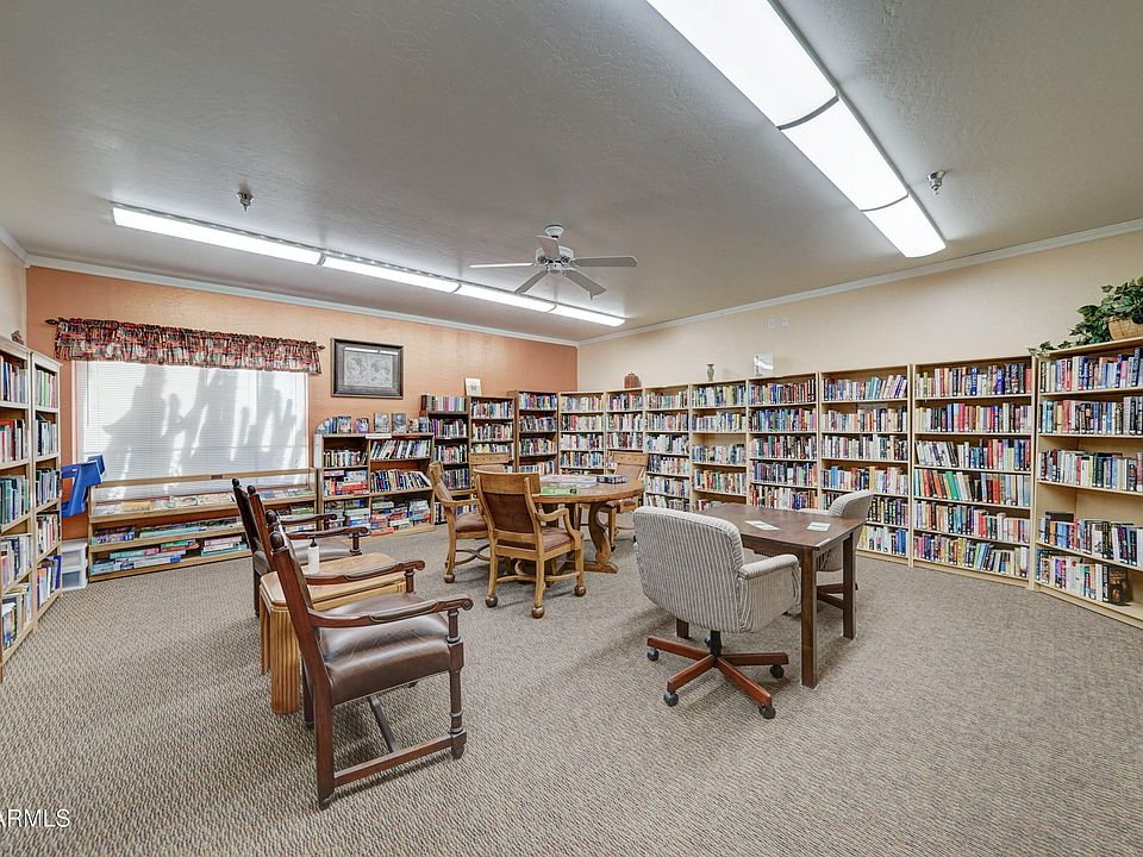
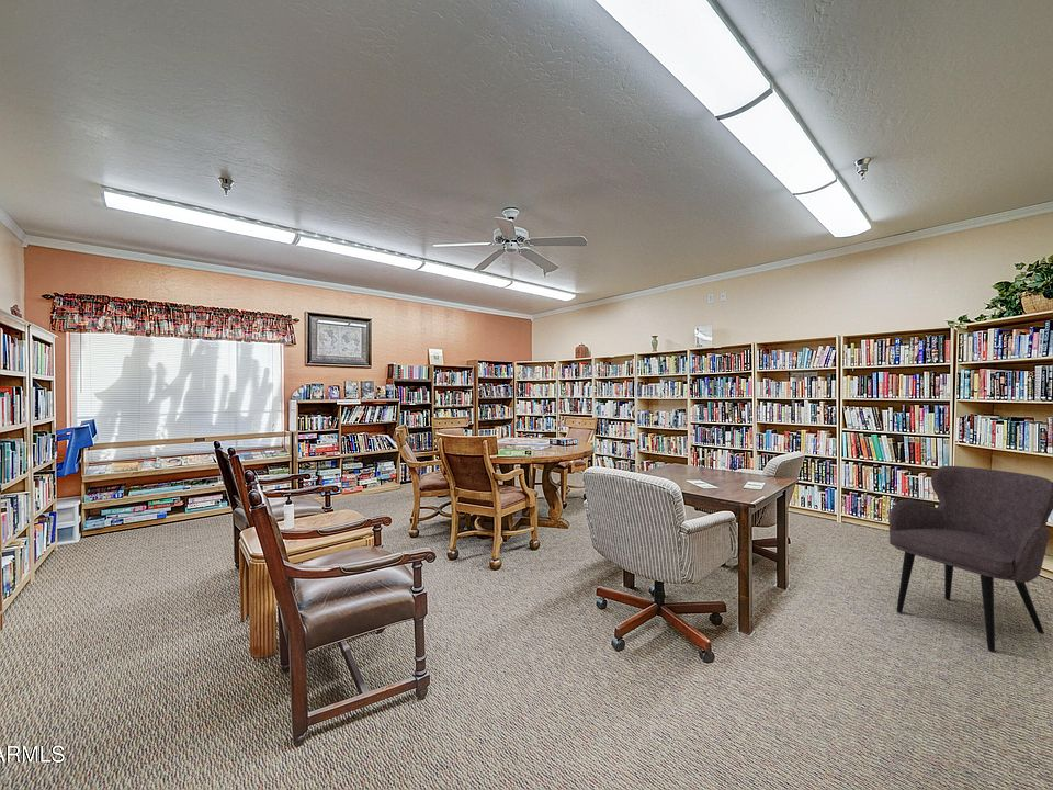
+ armchair [888,465,1053,653]
